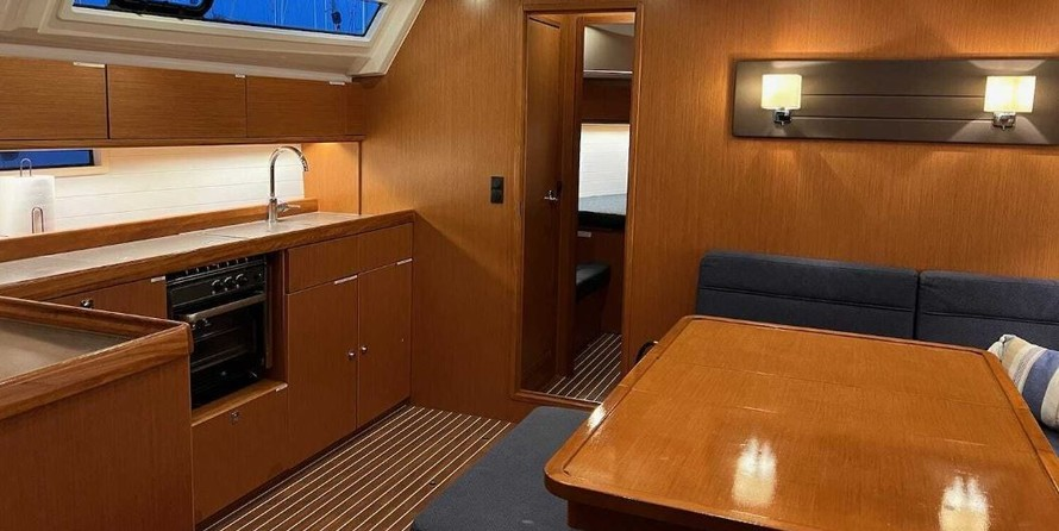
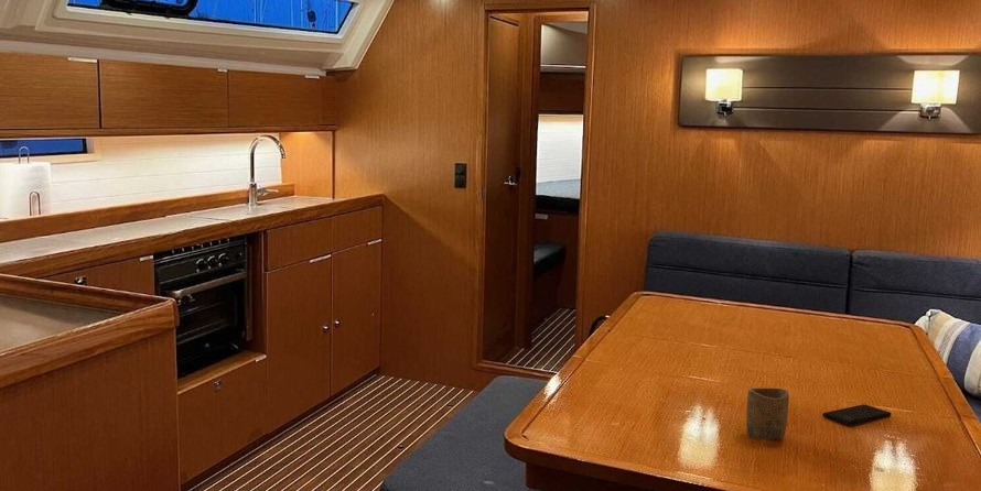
+ cup [745,388,790,440]
+ smartphone [821,403,893,426]
